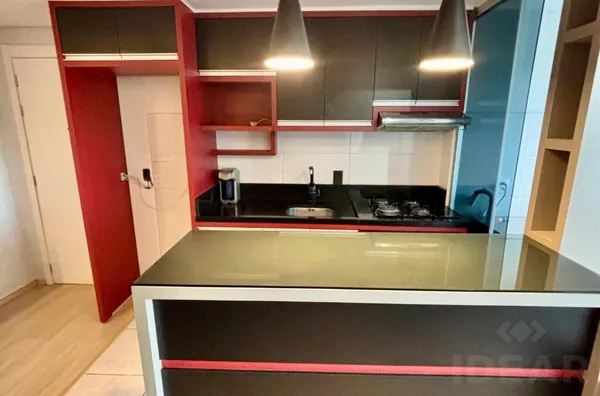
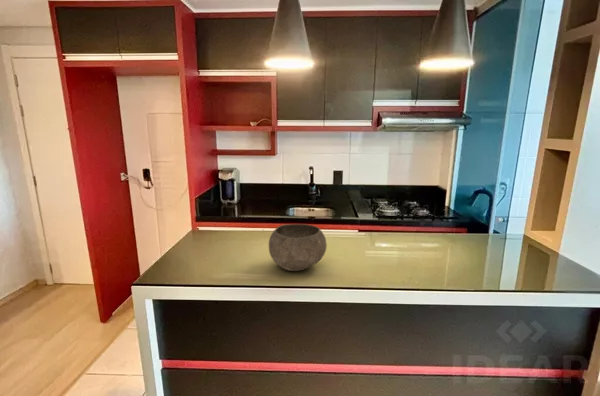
+ bowl [268,223,328,272]
